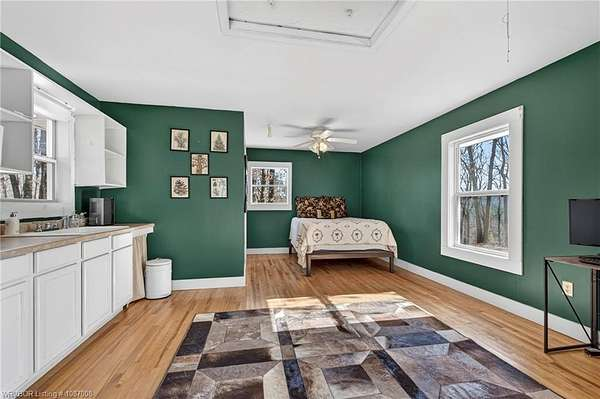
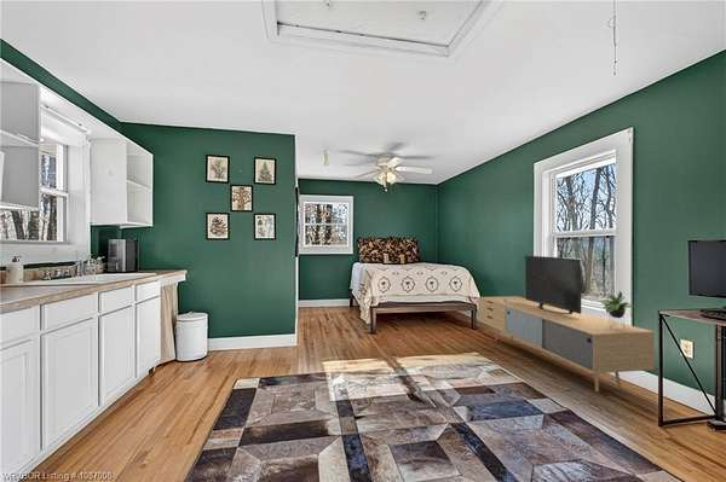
+ media console [477,255,656,393]
